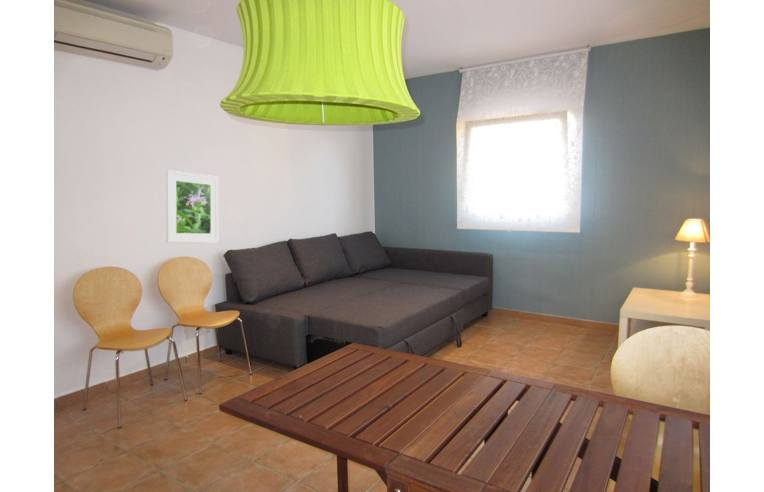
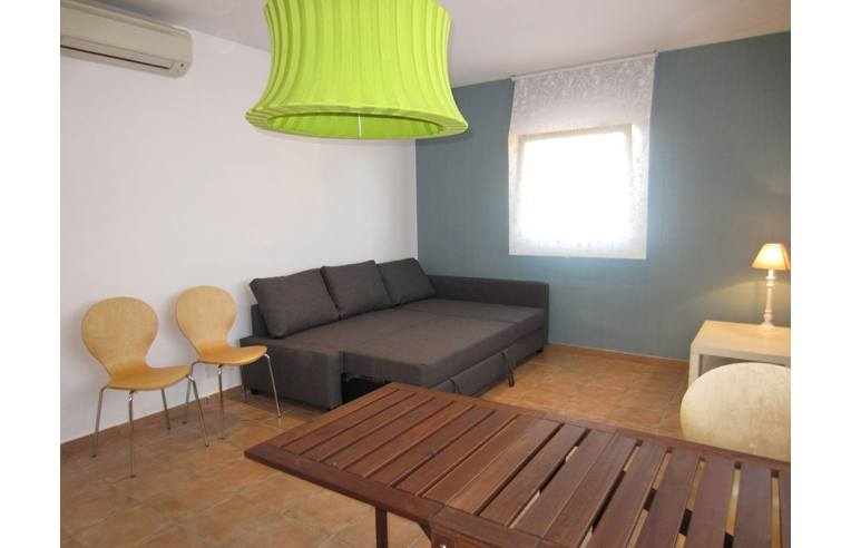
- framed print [165,169,220,244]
